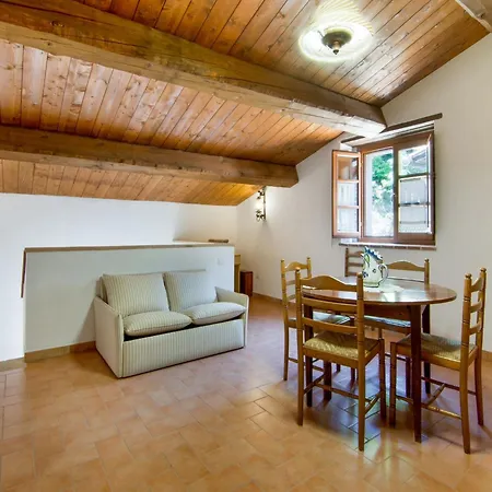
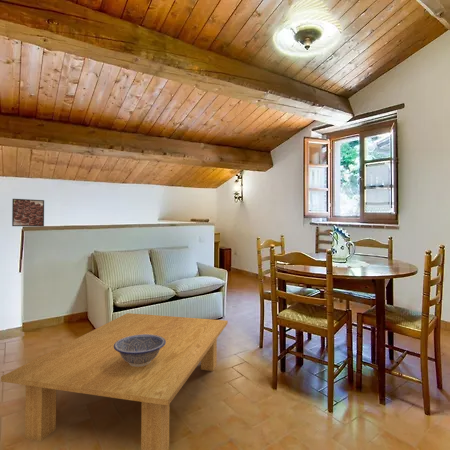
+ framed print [11,198,45,227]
+ coffee table [0,312,229,450]
+ decorative bowl [114,334,166,367]
